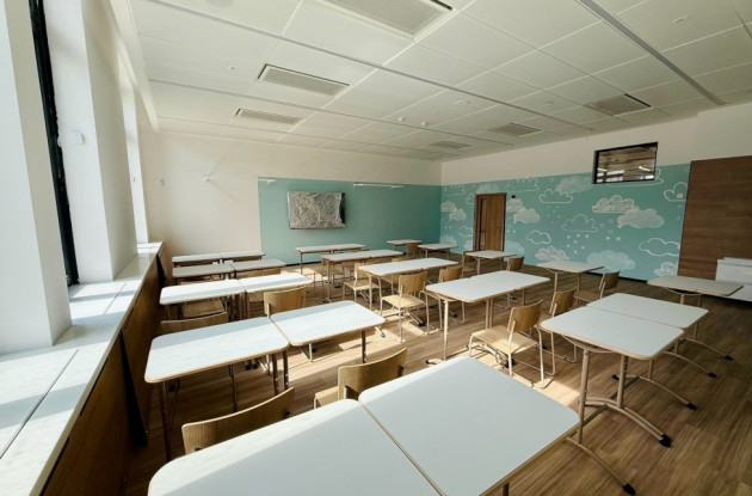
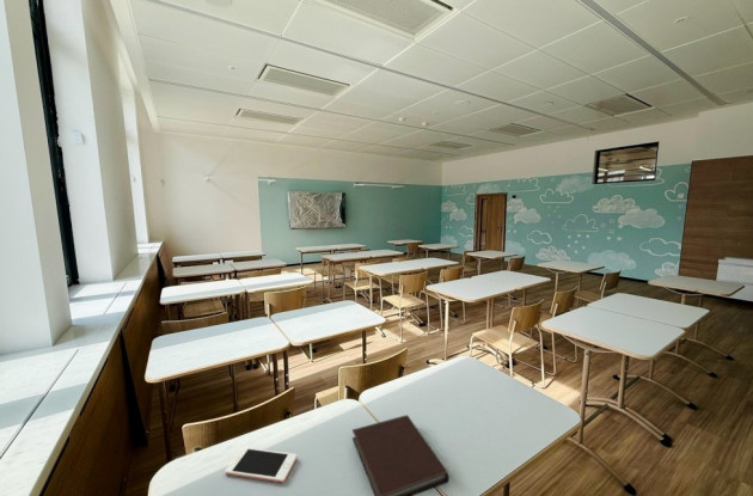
+ notebook [351,414,451,496]
+ cell phone [225,446,298,484]
